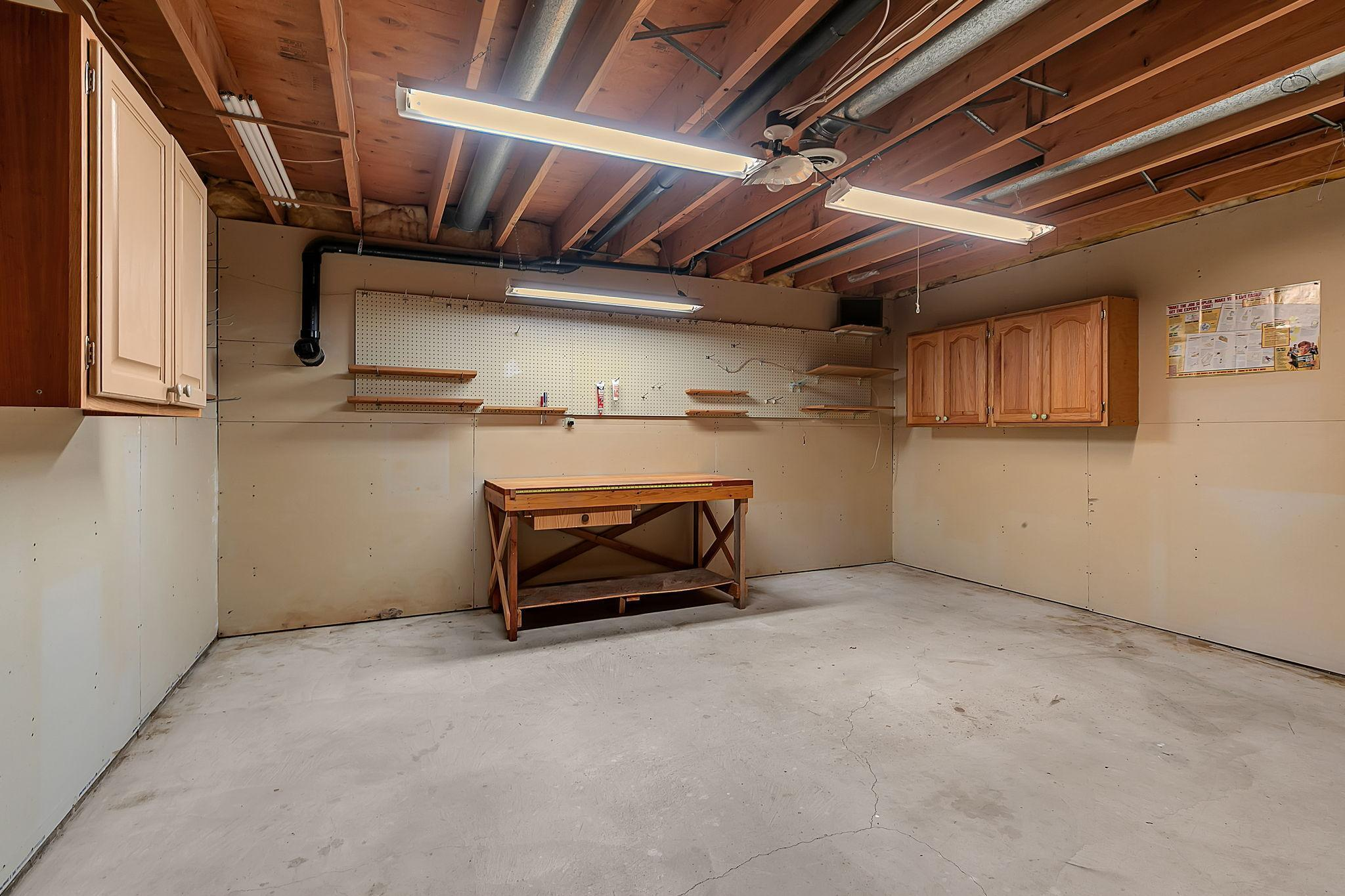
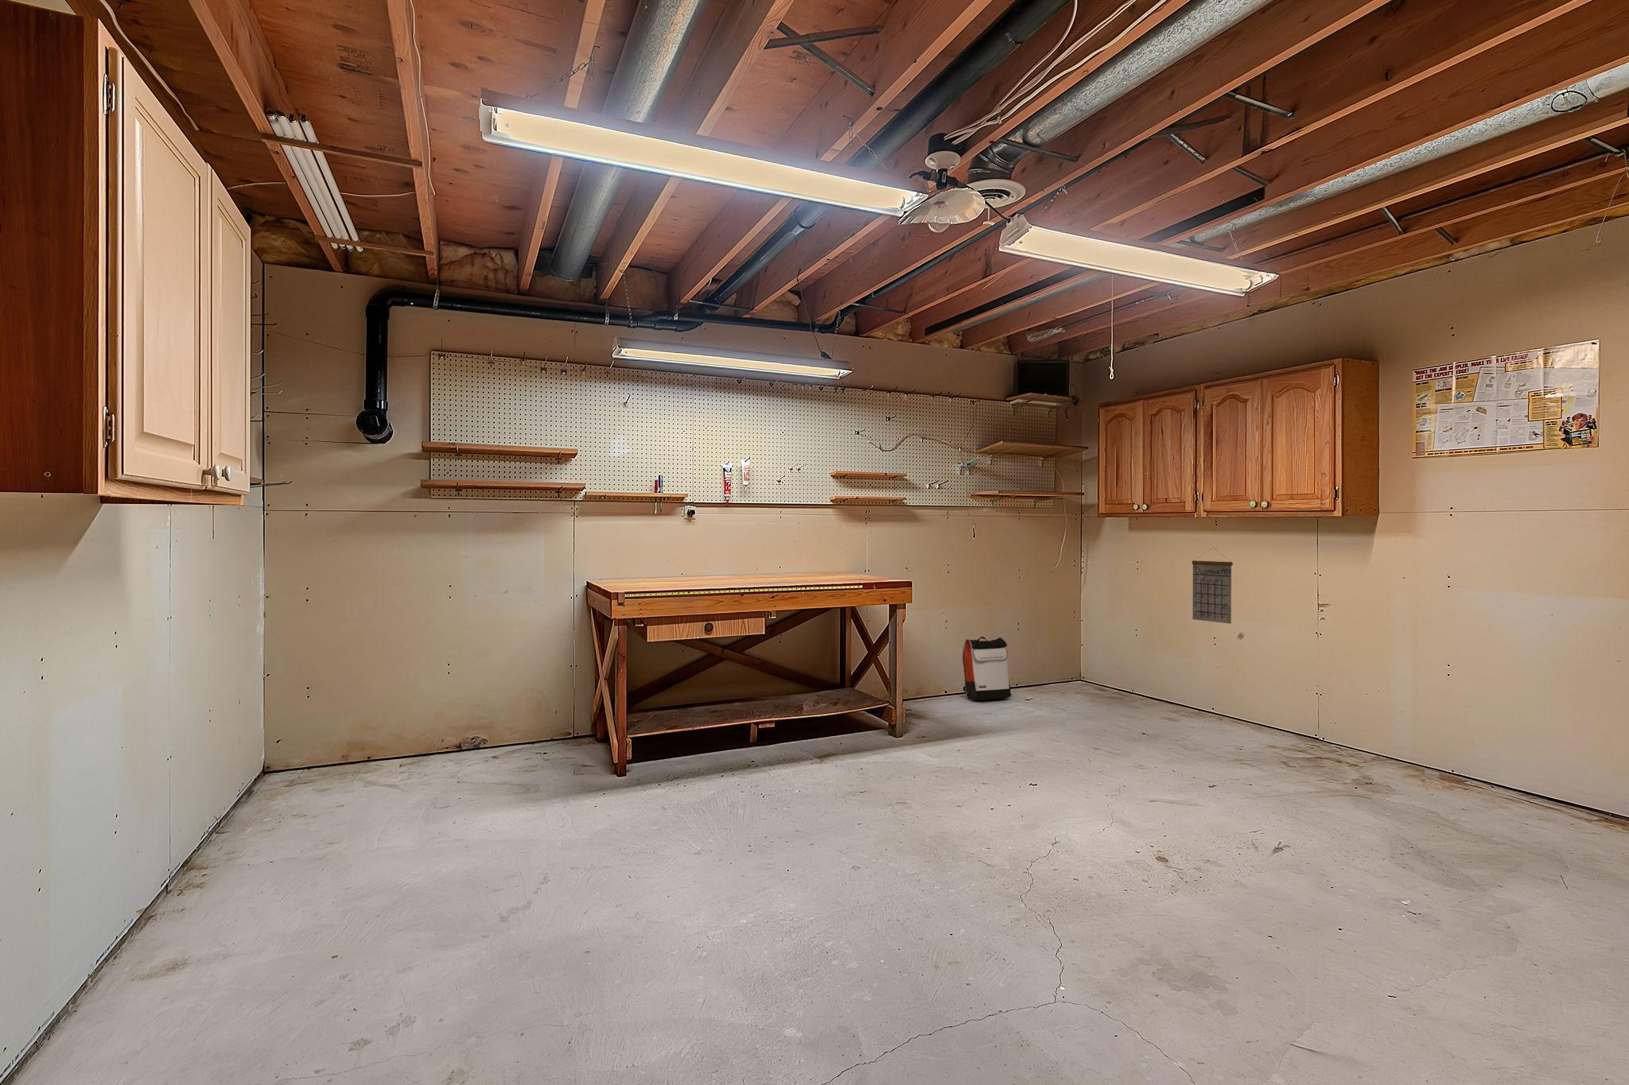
+ backpack [962,636,1013,701]
+ calendar [1191,547,1234,625]
